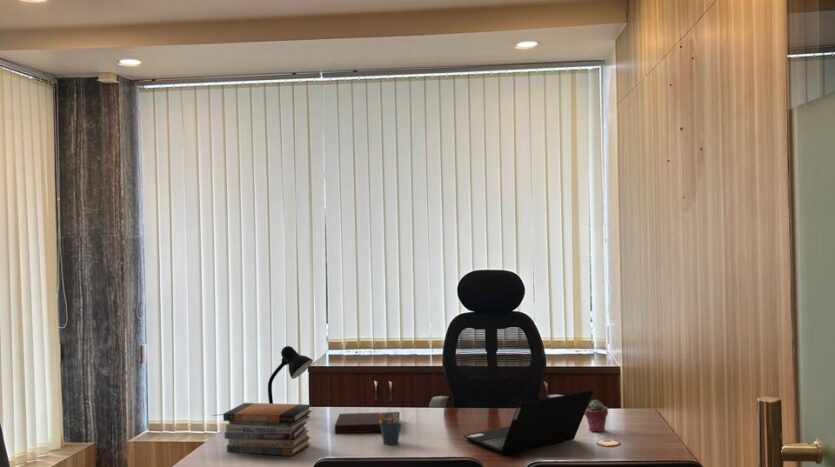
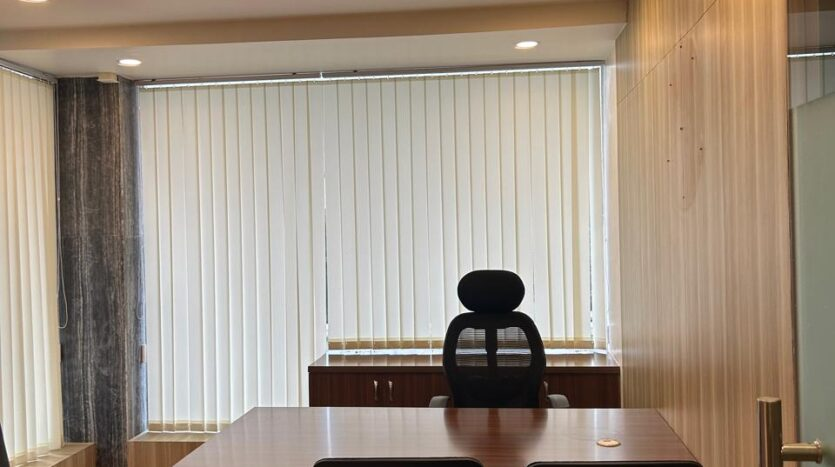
- notebook [334,411,401,434]
- potted succulent [584,399,609,433]
- book stack [222,402,313,457]
- laptop computer [462,390,594,456]
- pen holder [379,410,402,446]
- desk lamp [212,345,314,417]
